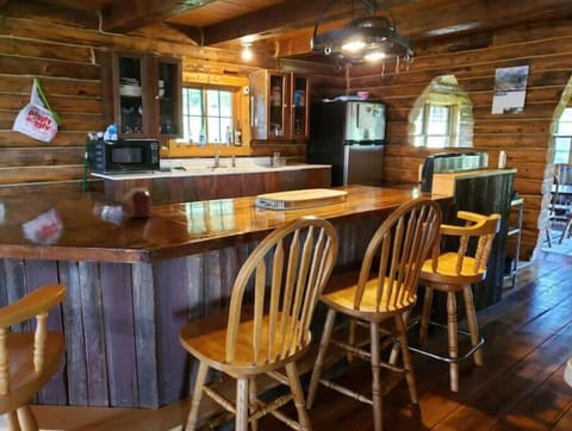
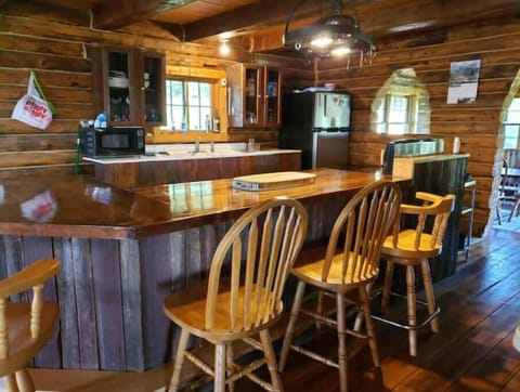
- jar [122,187,153,219]
